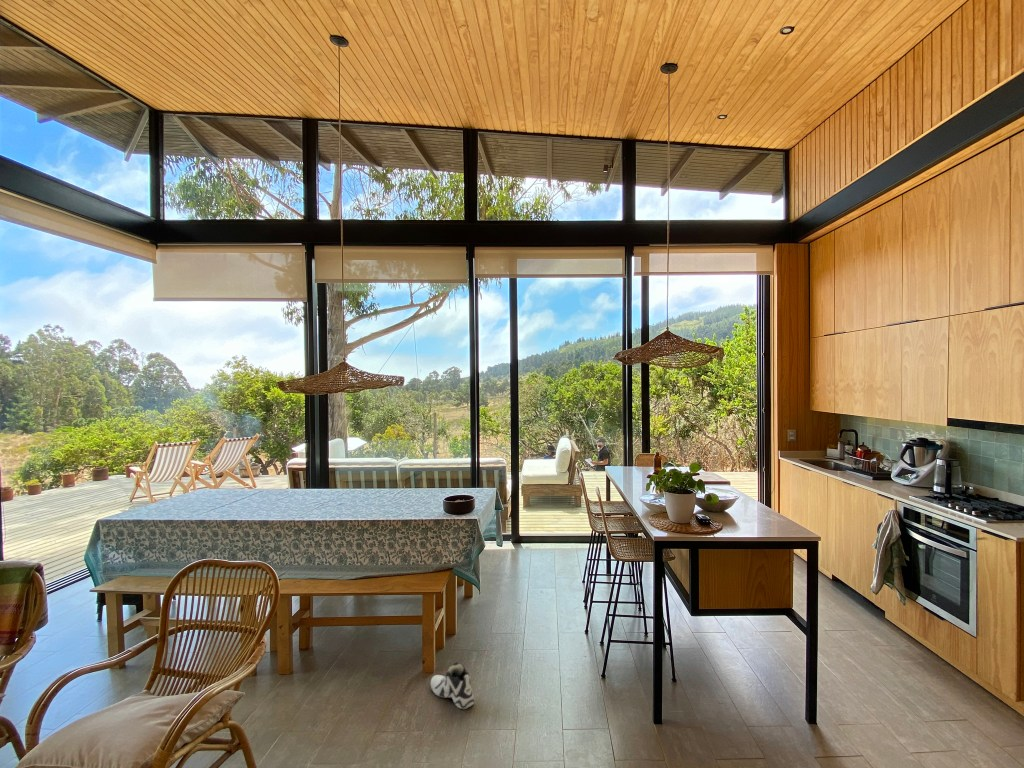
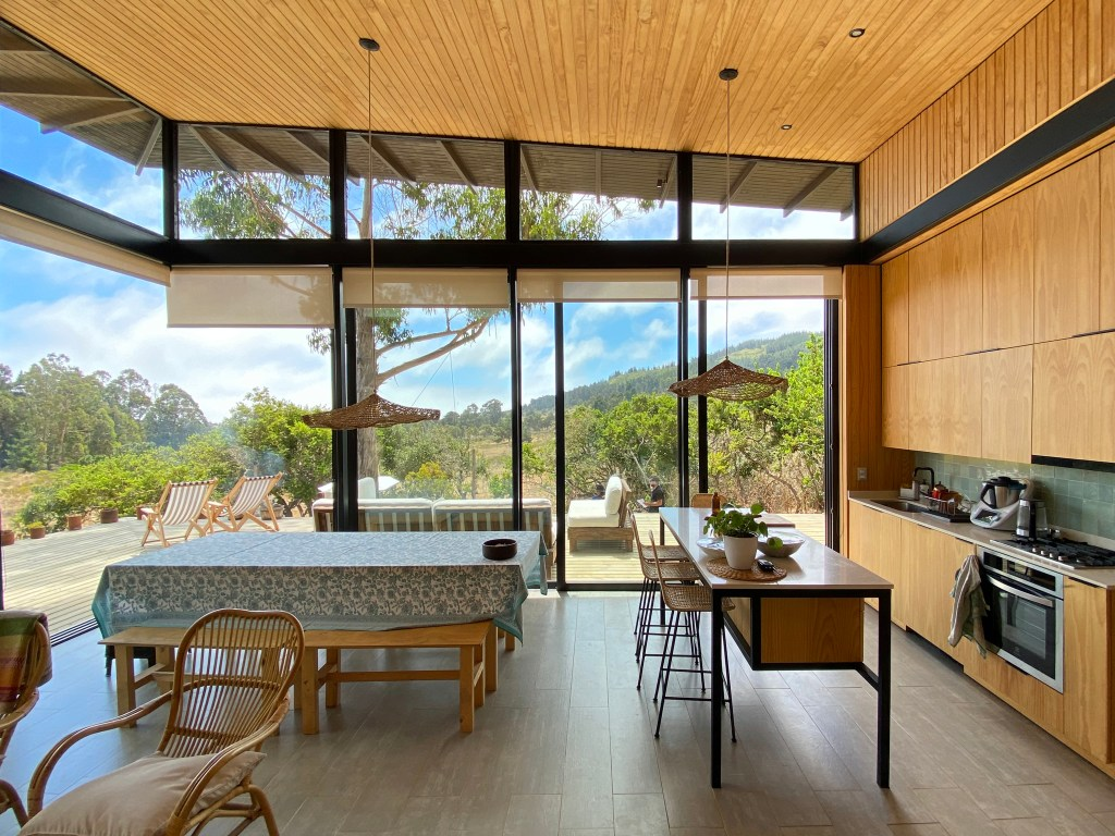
- sneaker [430,661,475,710]
